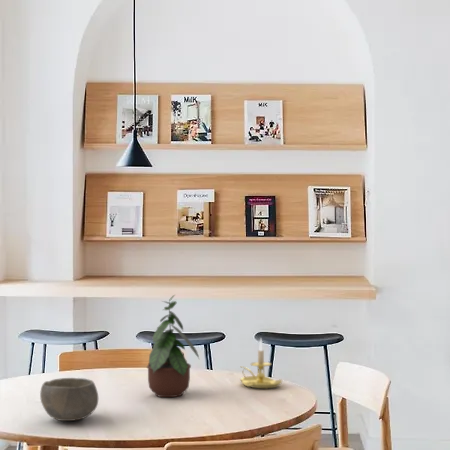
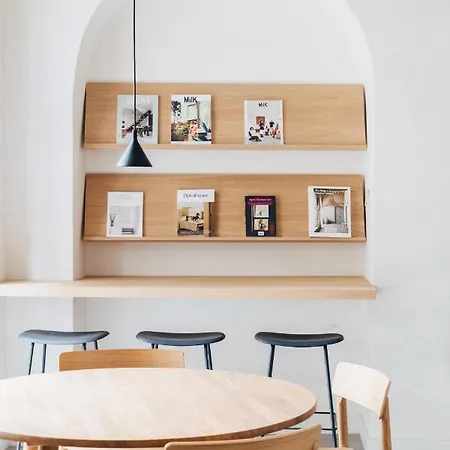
- bowl [39,377,99,422]
- candle holder [239,337,283,389]
- potted plant [146,294,200,398]
